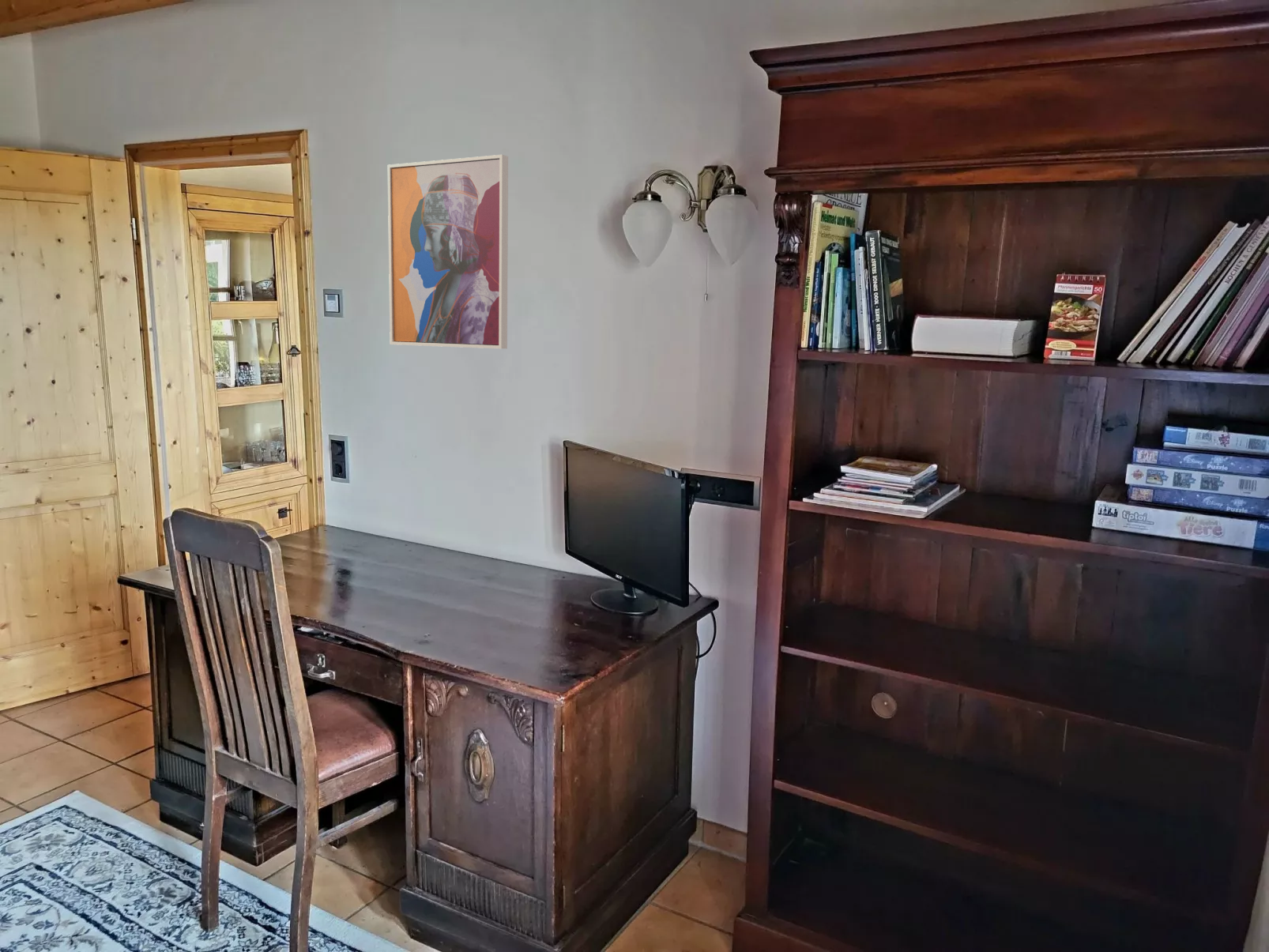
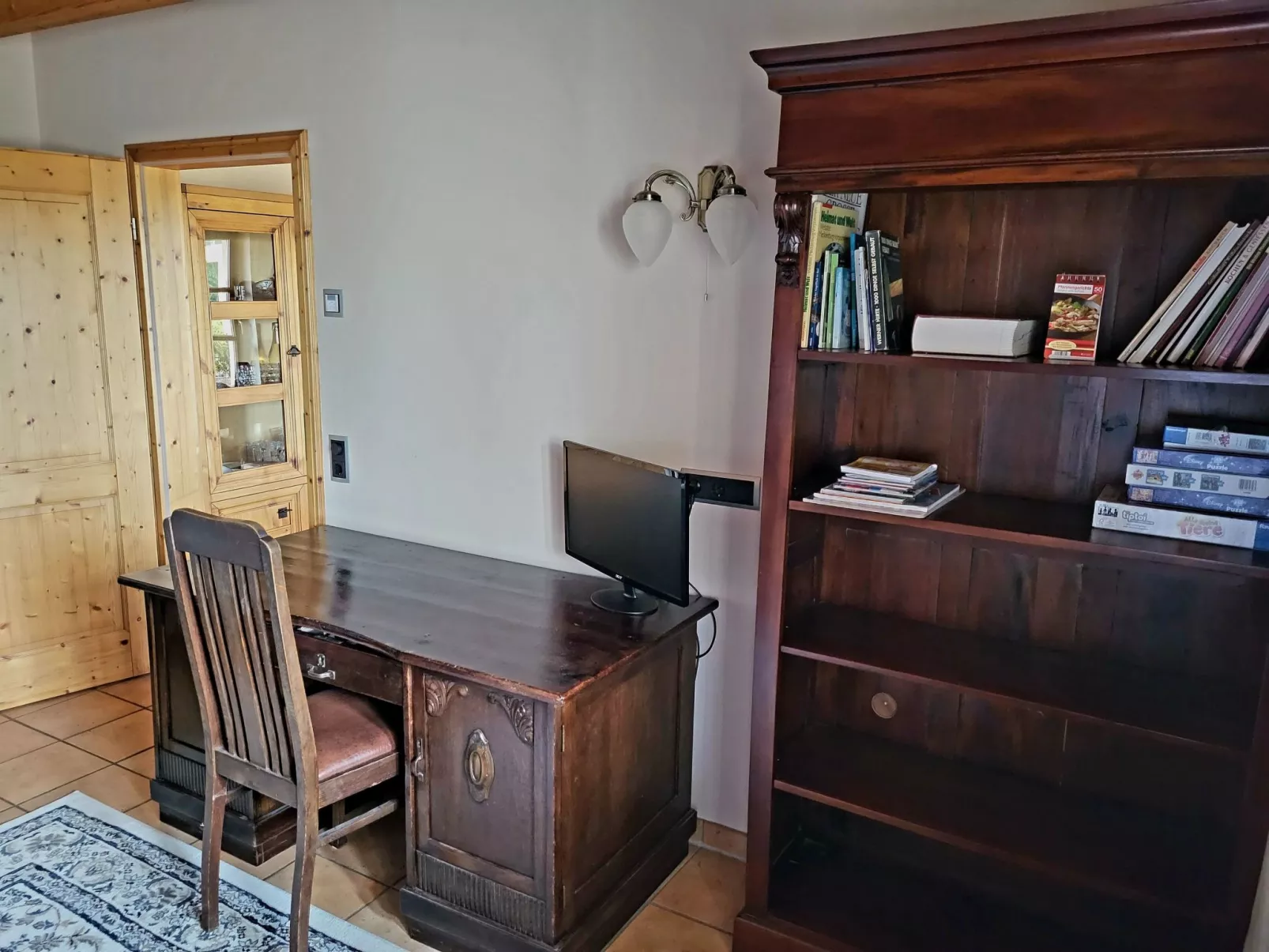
- wall art [387,154,509,349]
